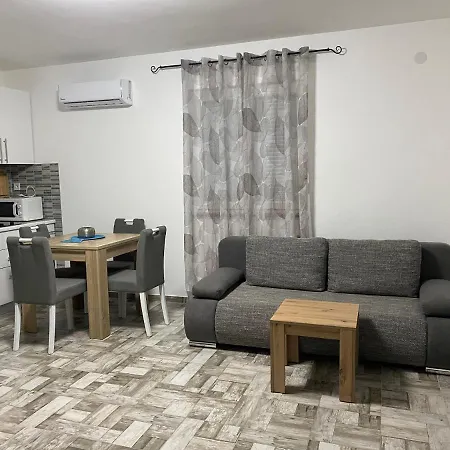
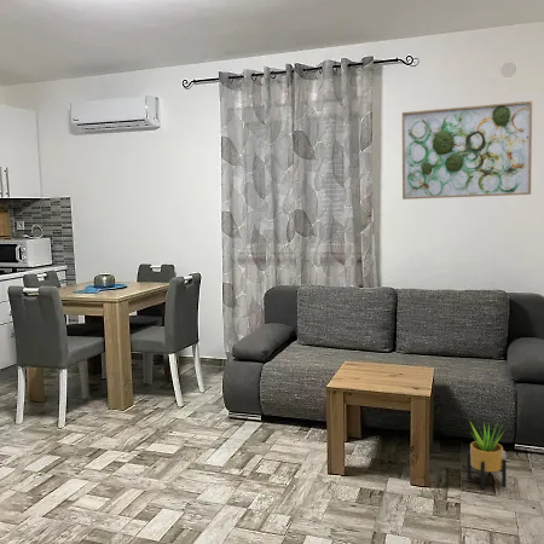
+ wall art [401,100,533,201]
+ potted plant [467,418,508,491]
